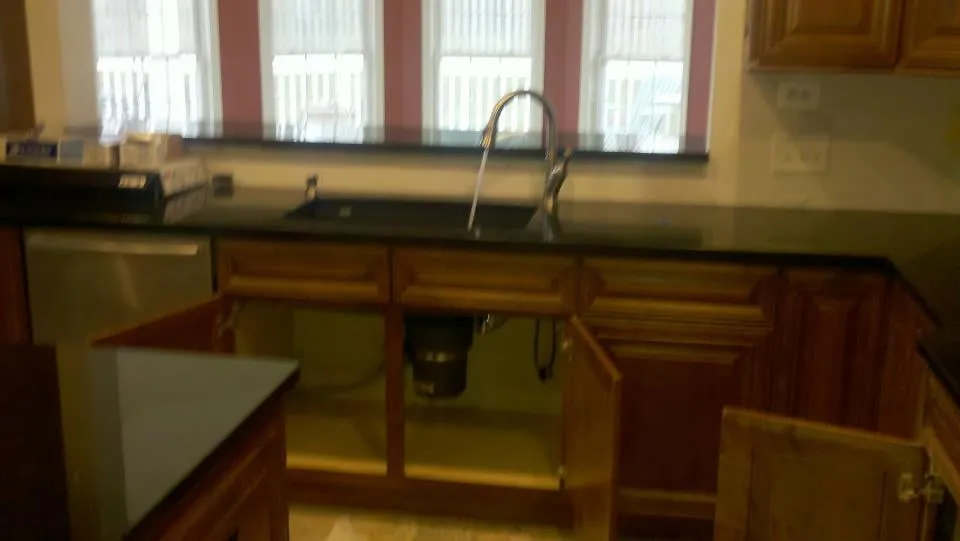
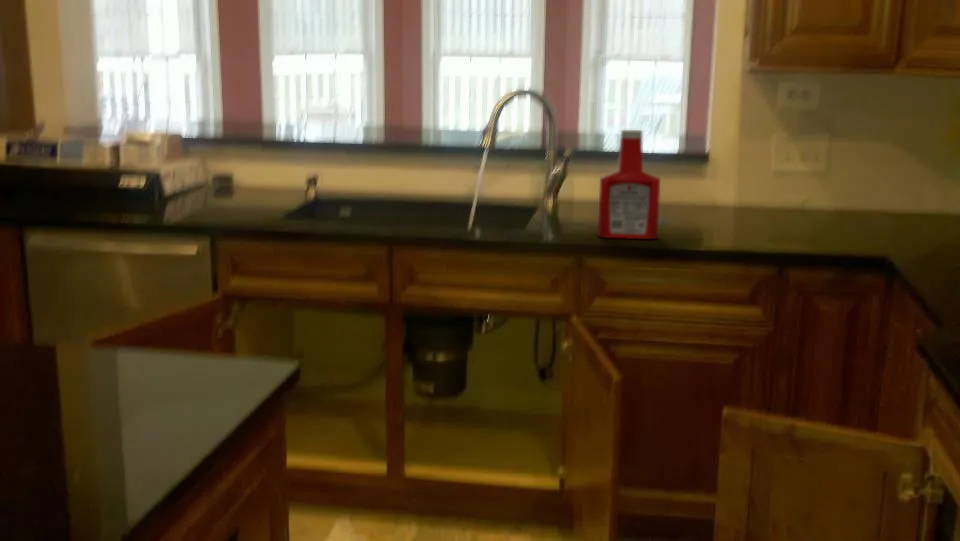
+ soap bottle [597,129,661,240]
